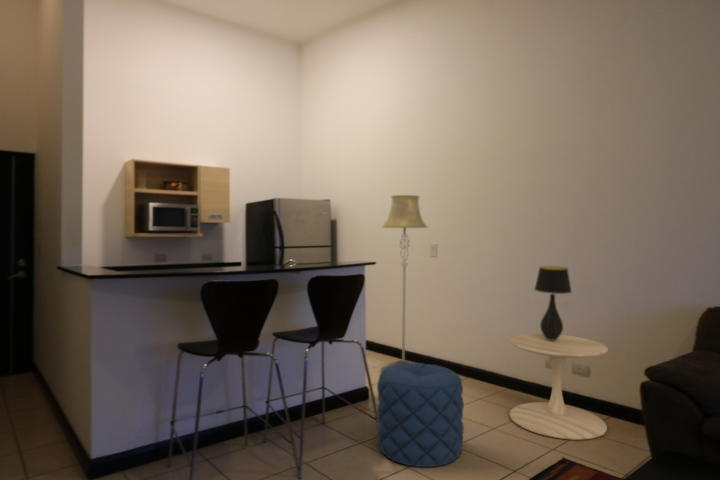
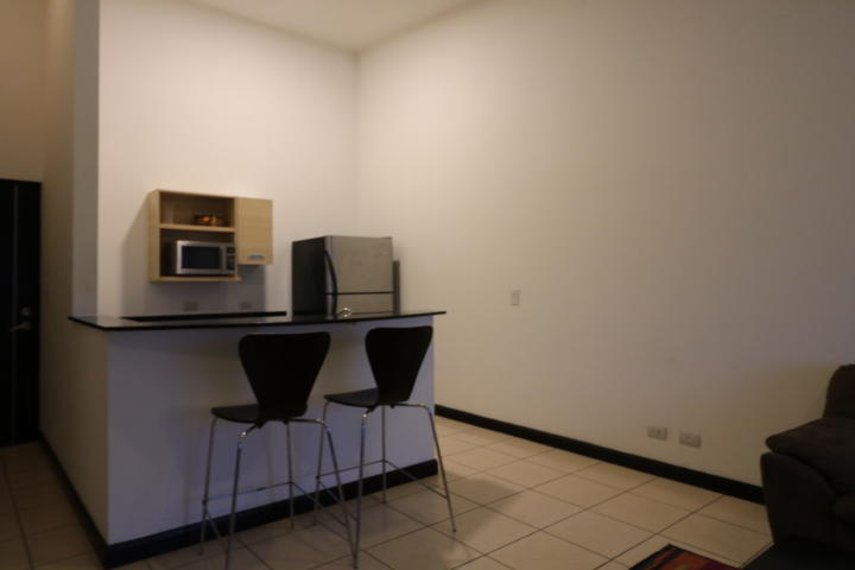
- pouf [376,362,465,468]
- floor lamp [380,194,429,374]
- table lamp [533,265,573,340]
- side table [509,333,609,441]
